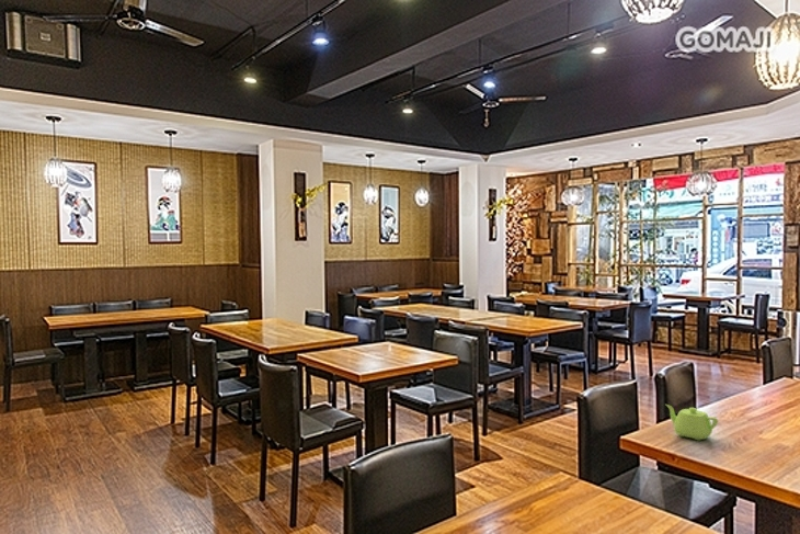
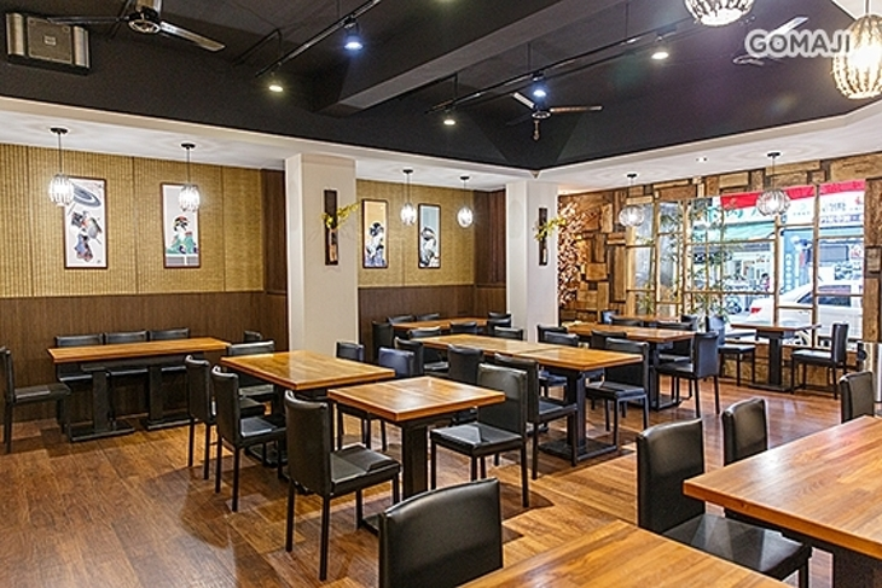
- teapot [665,404,719,441]
